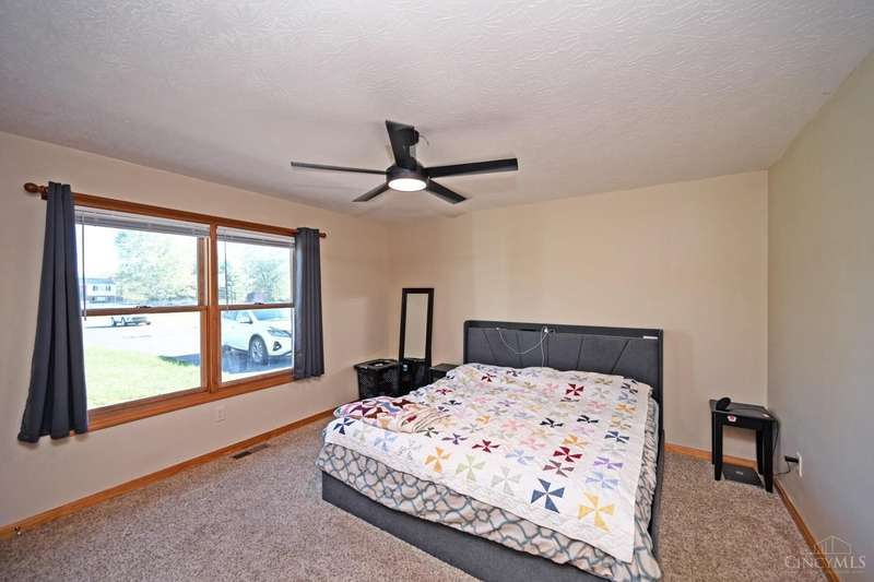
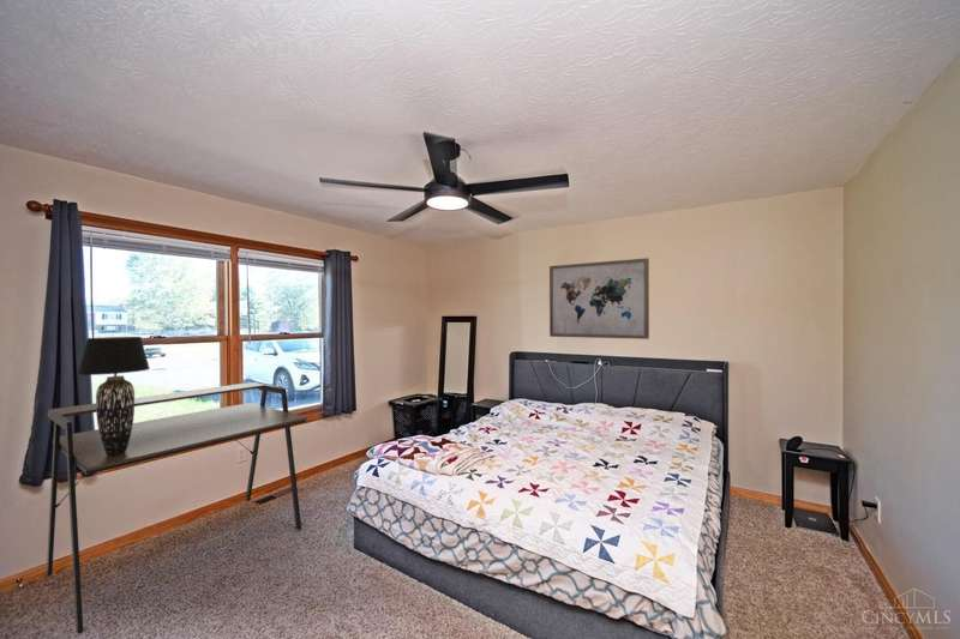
+ wall art [548,257,650,340]
+ desk [46,381,308,635]
+ table lamp [77,336,151,457]
